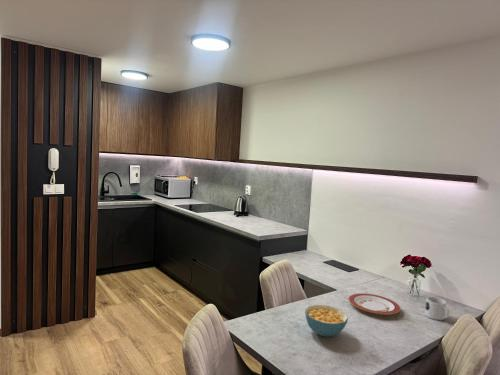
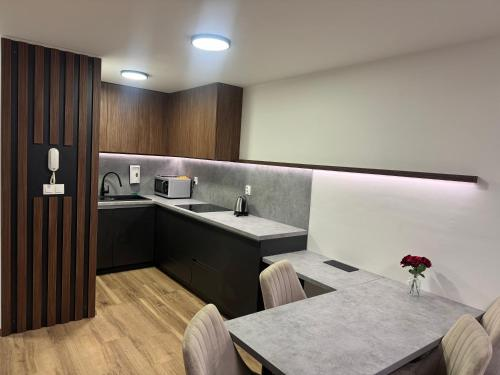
- plate [348,292,401,316]
- mug [424,296,450,321]
- cereal bowl [304,304,349,338]
